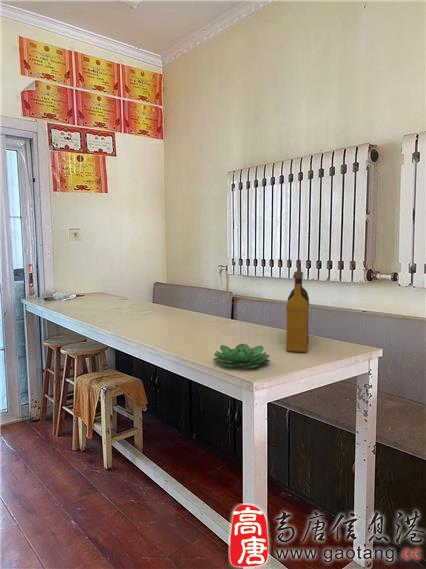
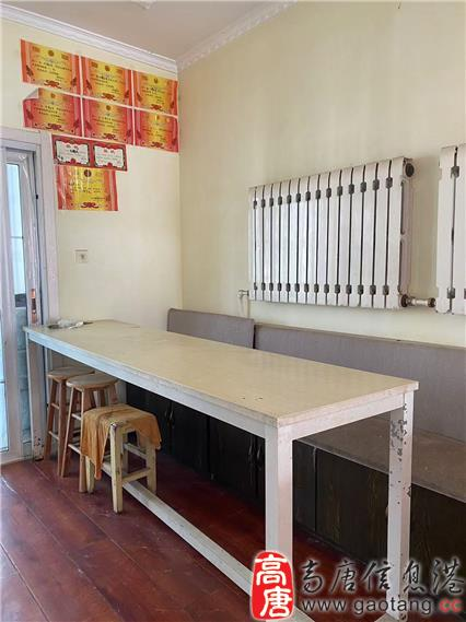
- bottle [285,266,310,353]
- succulent plant [212,343,271,369]
